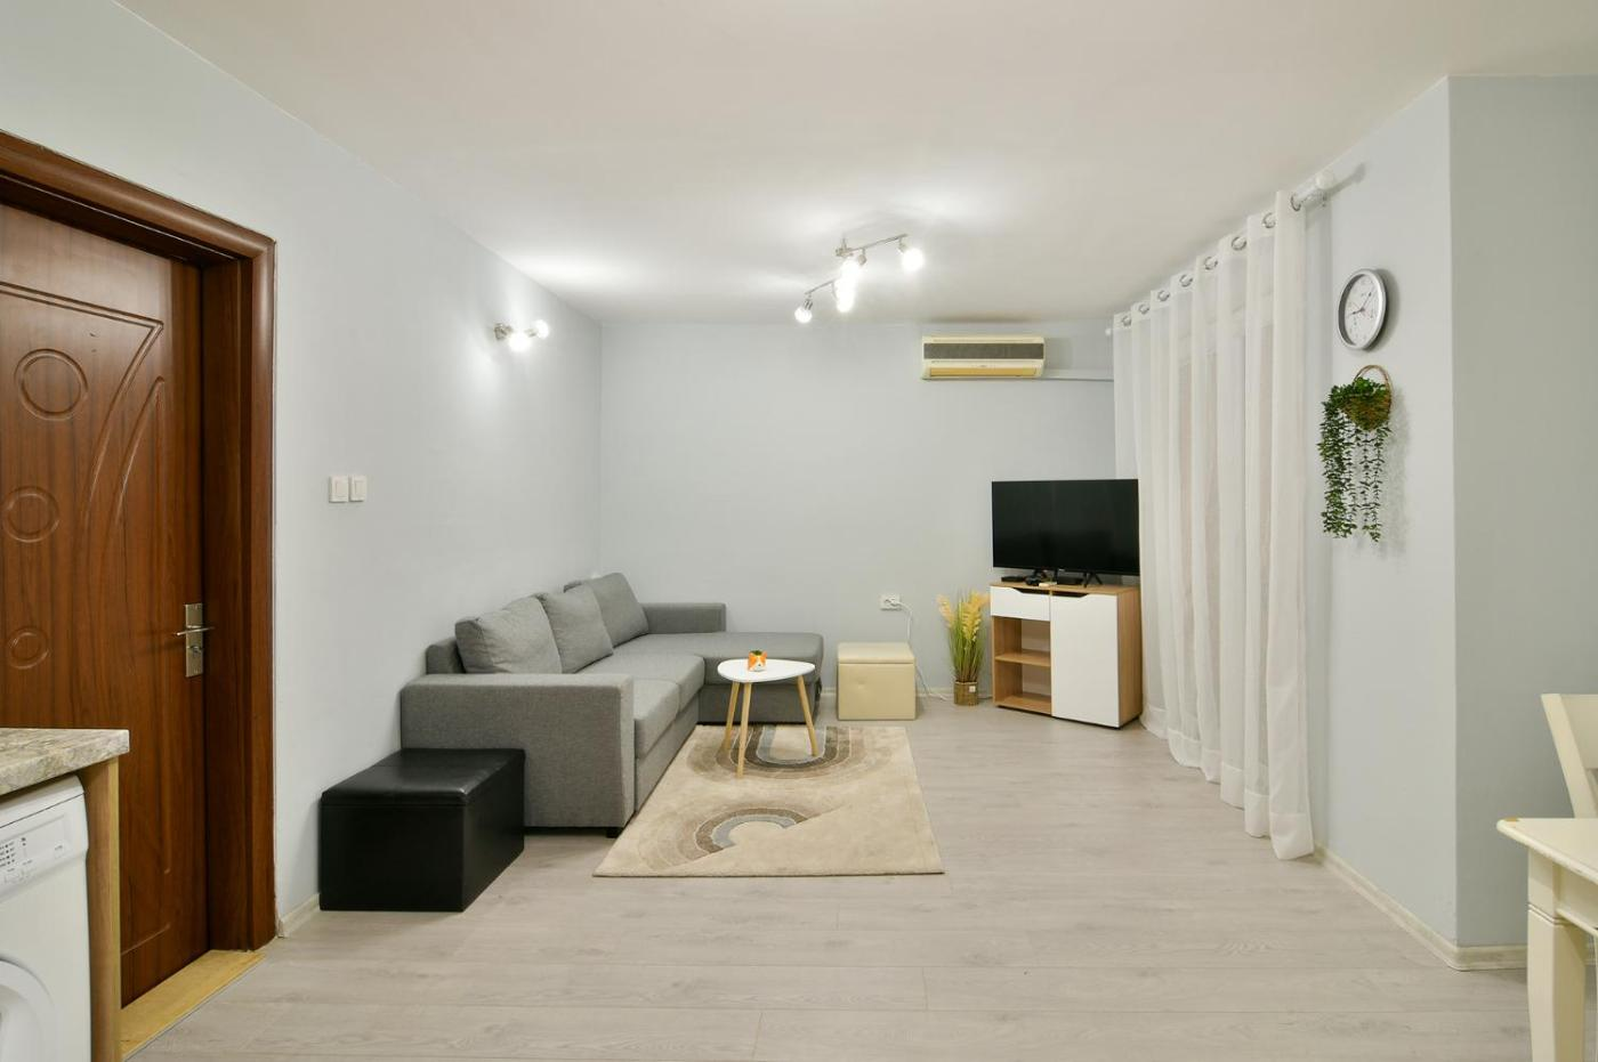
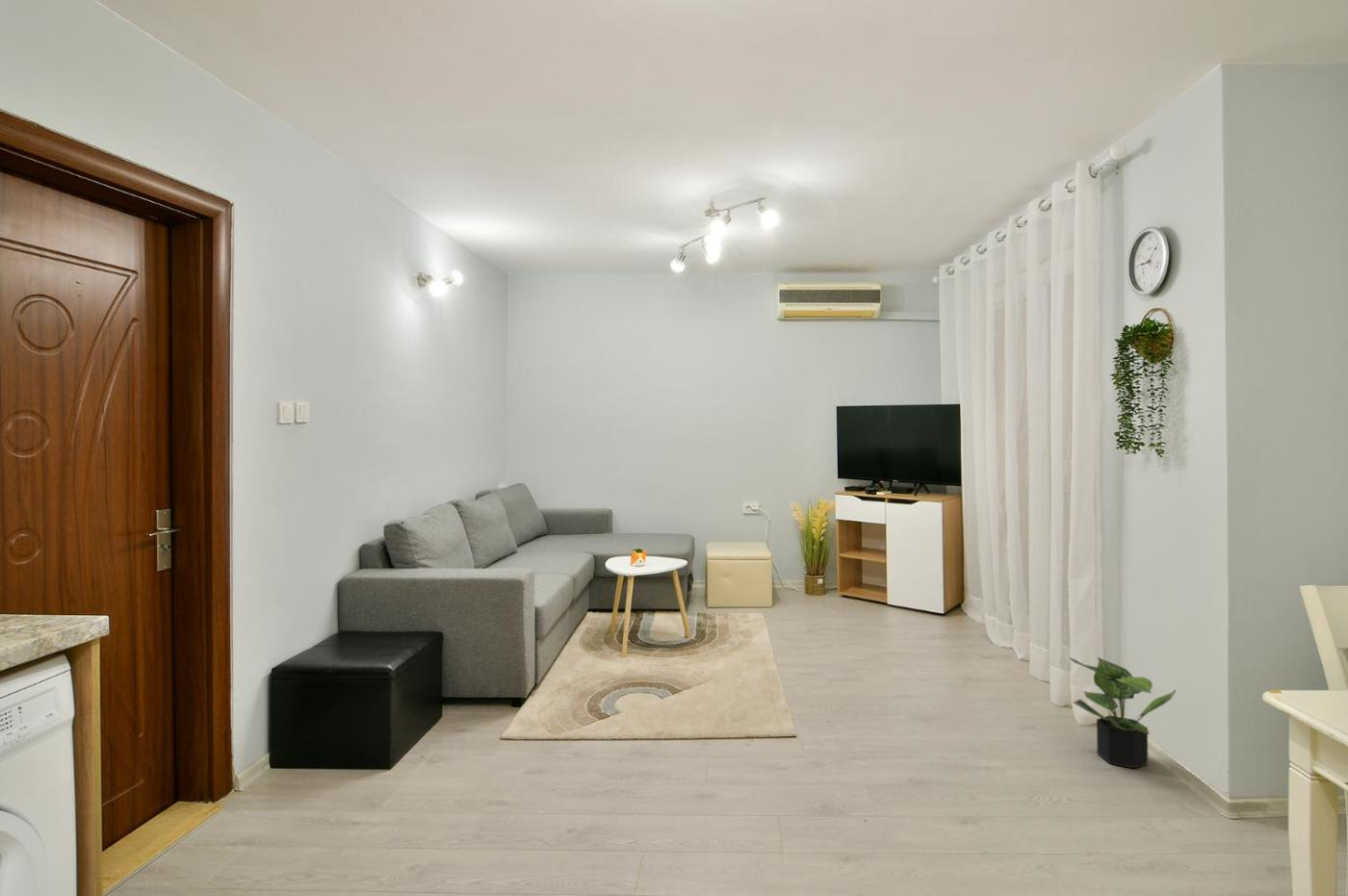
+ potted plant [1069,656,1177,770]
